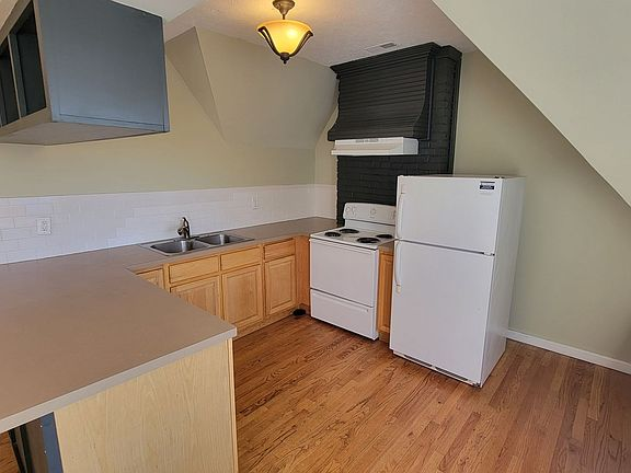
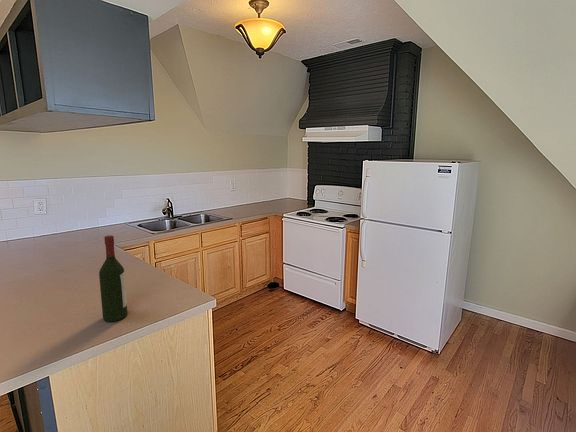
+ wine bottle [98,234,129,322]
